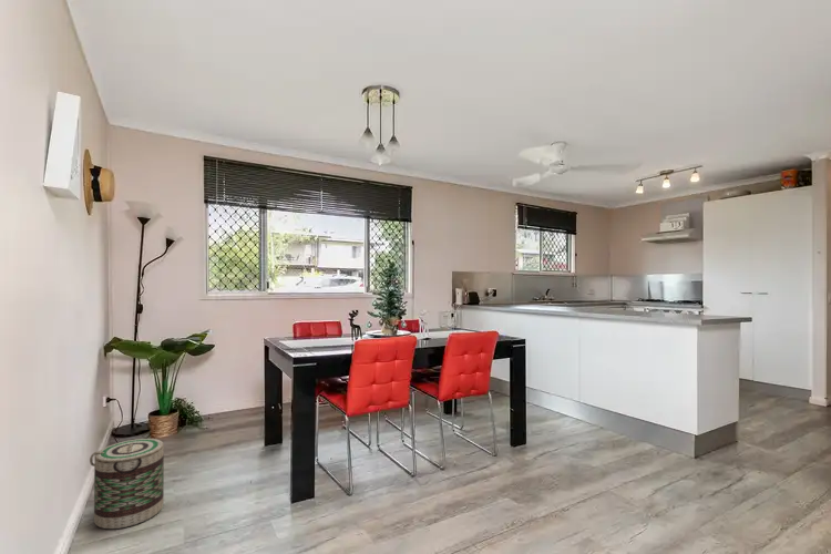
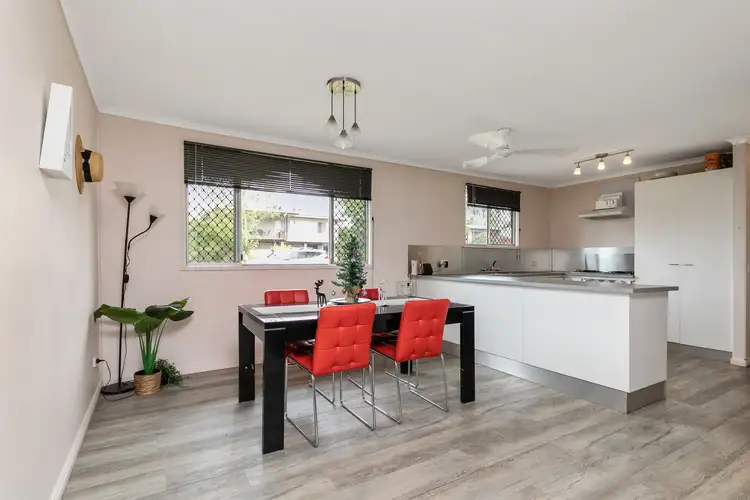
- basket [89,438,165,530]
